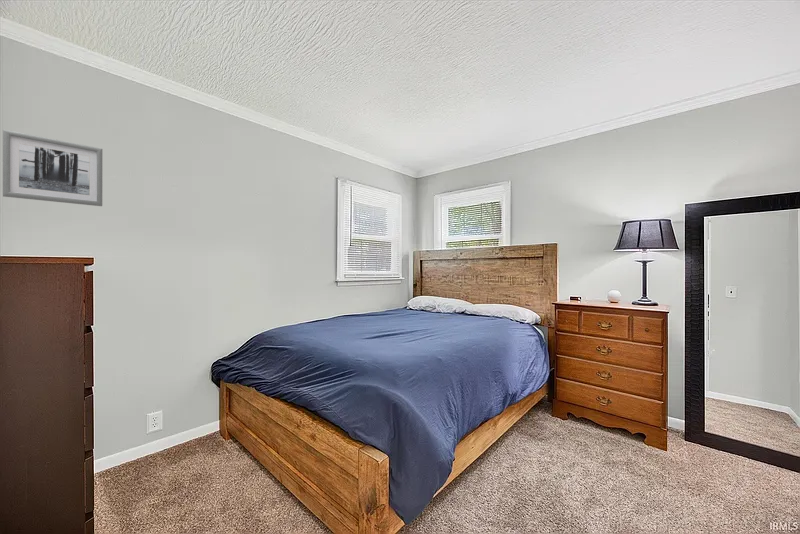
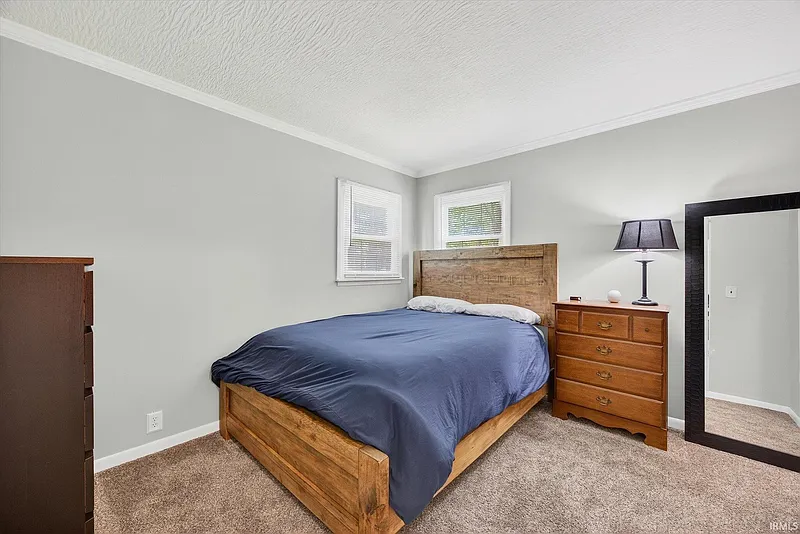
- wall art [2,129,103,207]
